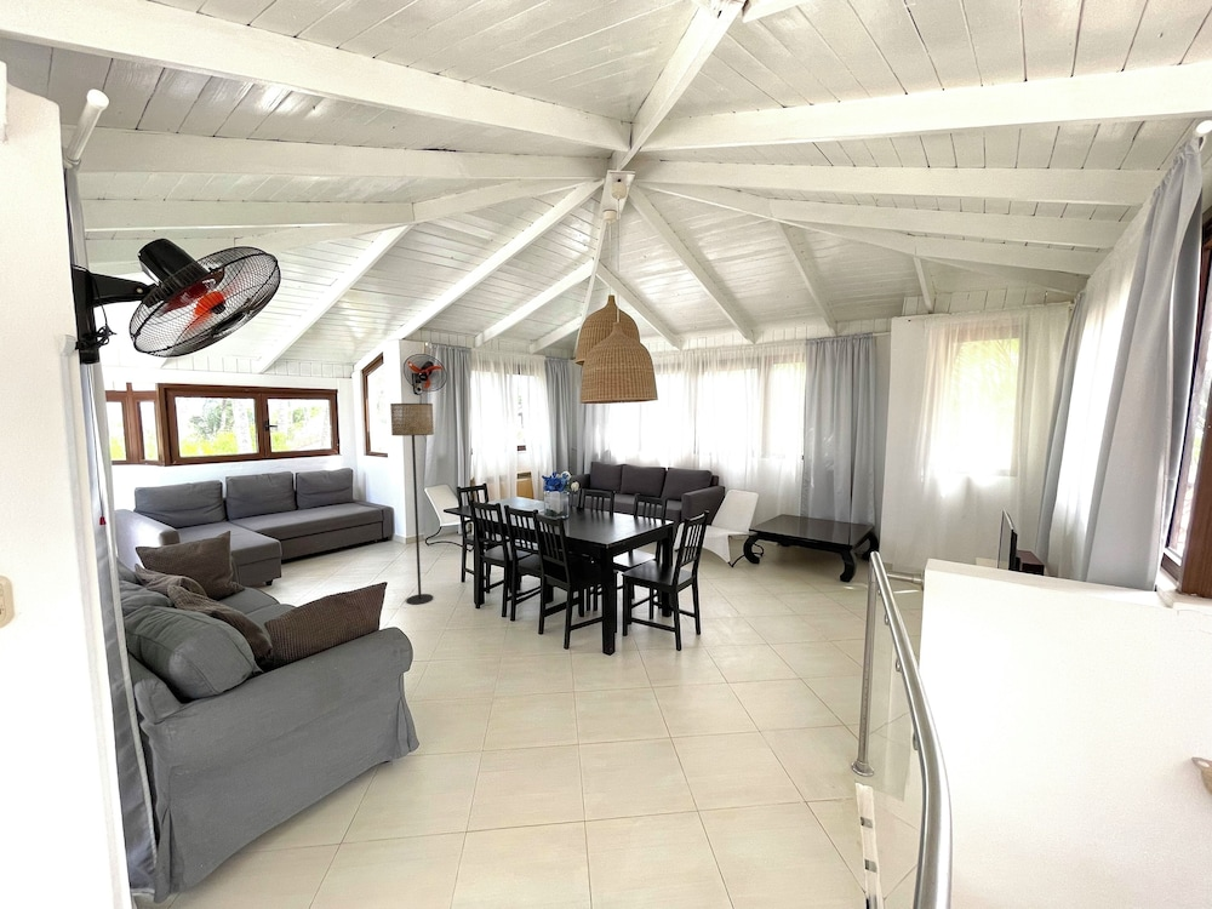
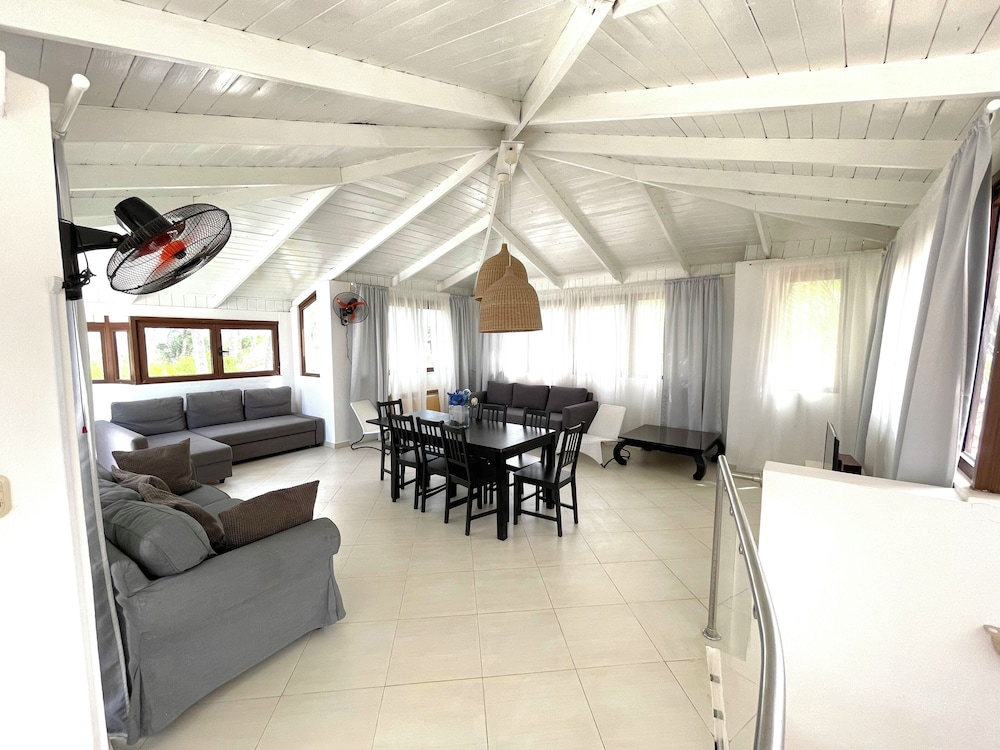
- floor lamp [389,402,435,606]
